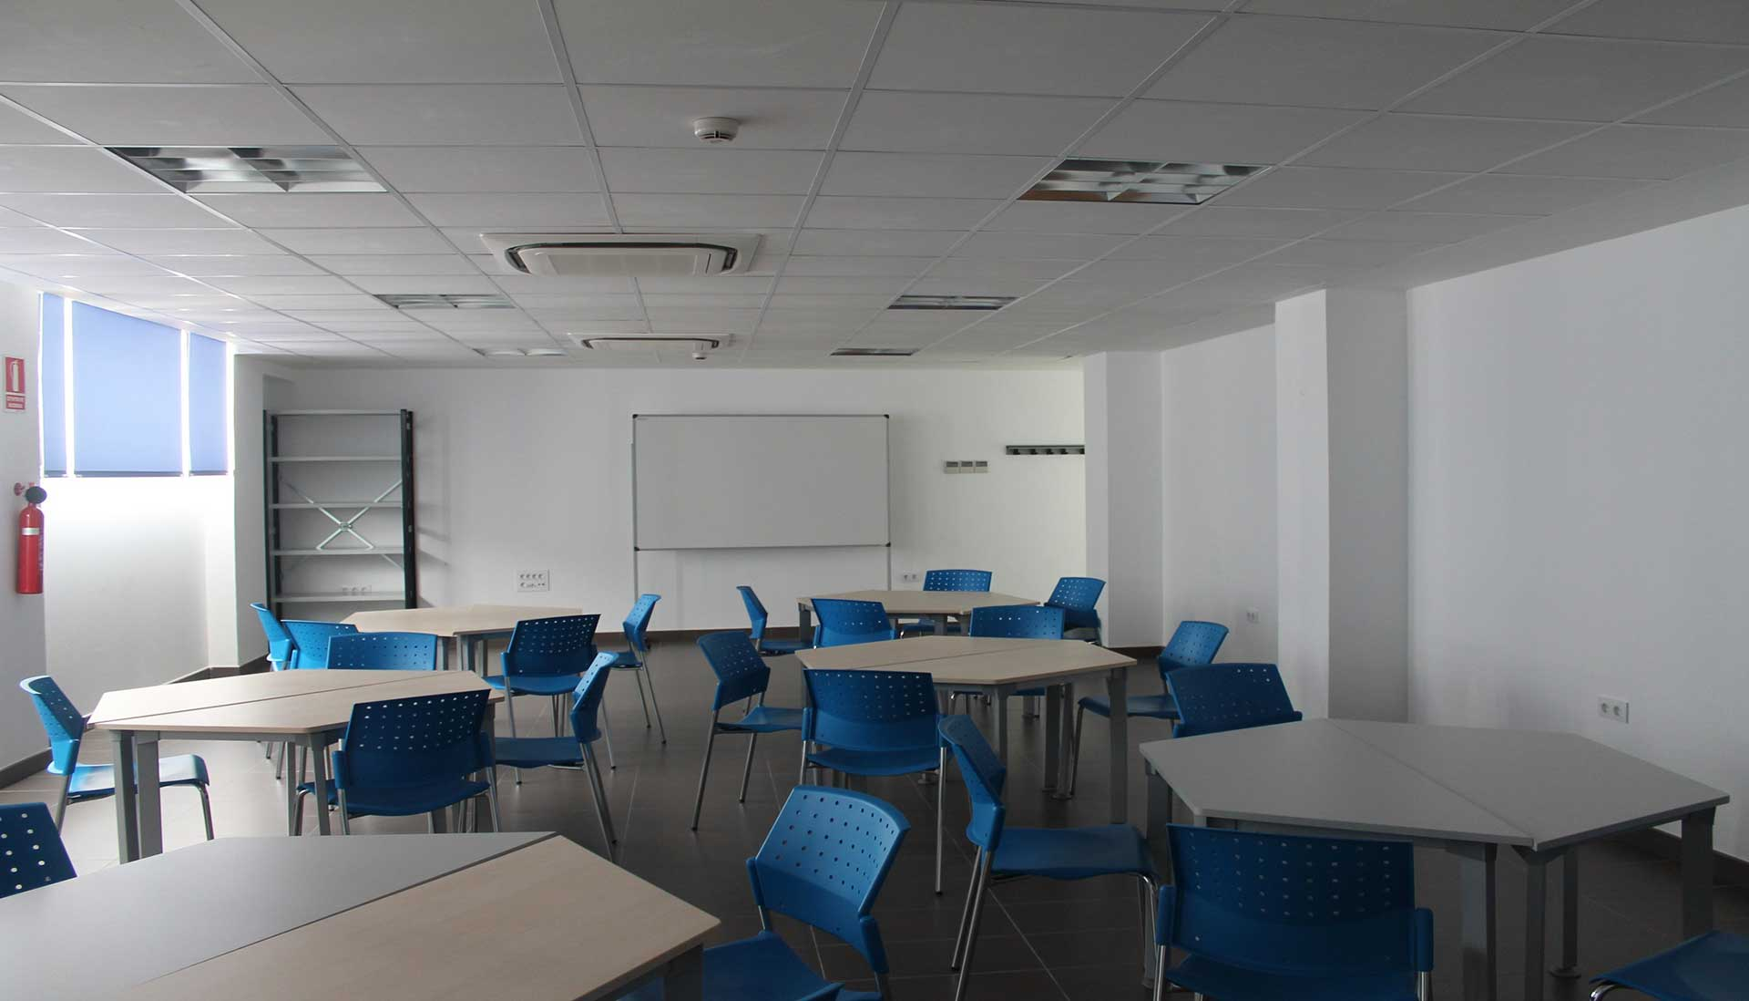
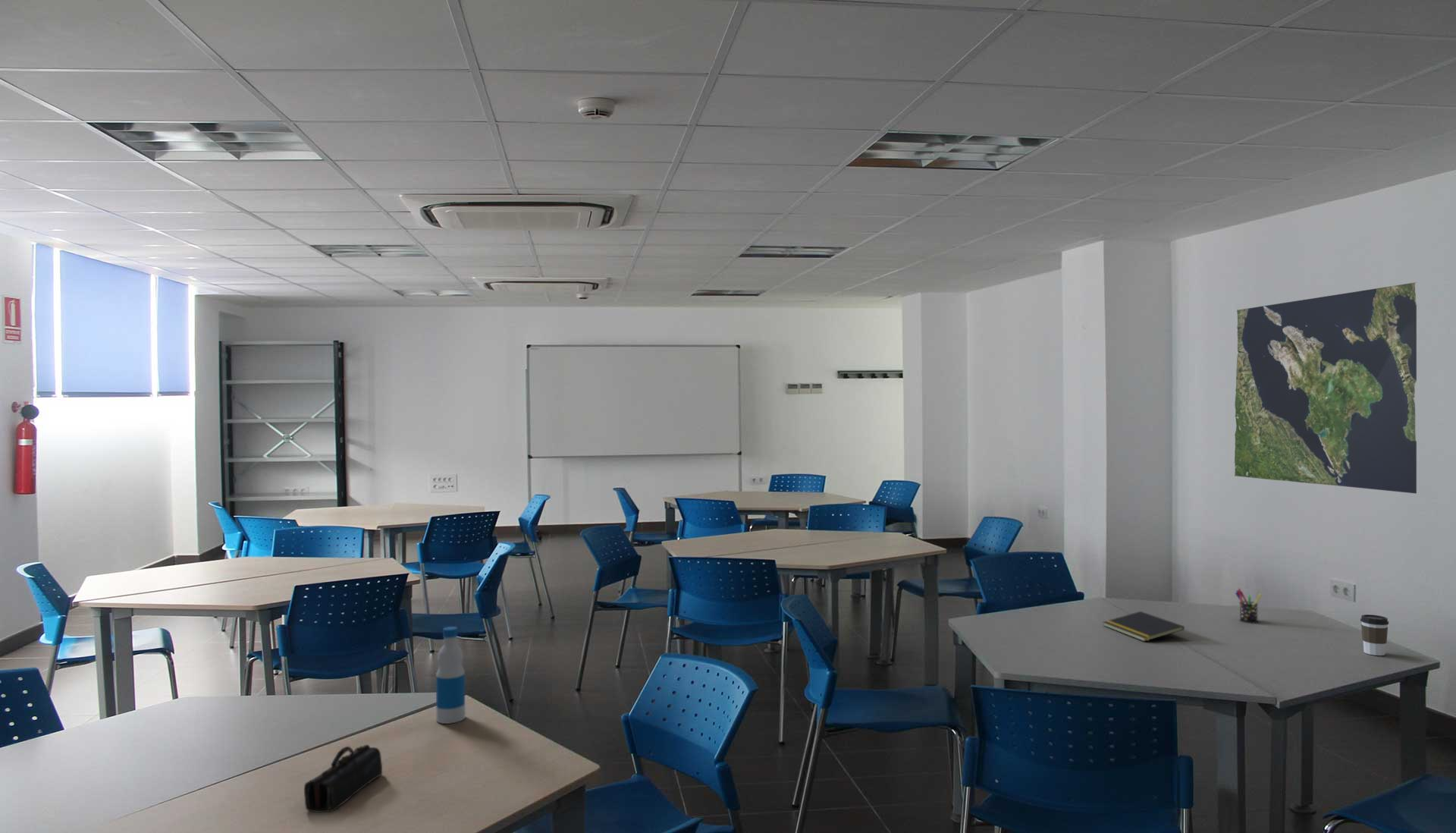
+ pencil case [303,744,383,813]
+ bottle [435,626,466,725]
+ world map [1234,281,1417,495]
+ notepad [1102,611,1185,642]
+ coffee cup [1360,614,1389,656]
+ pen holder [1235,588,1263,624]
